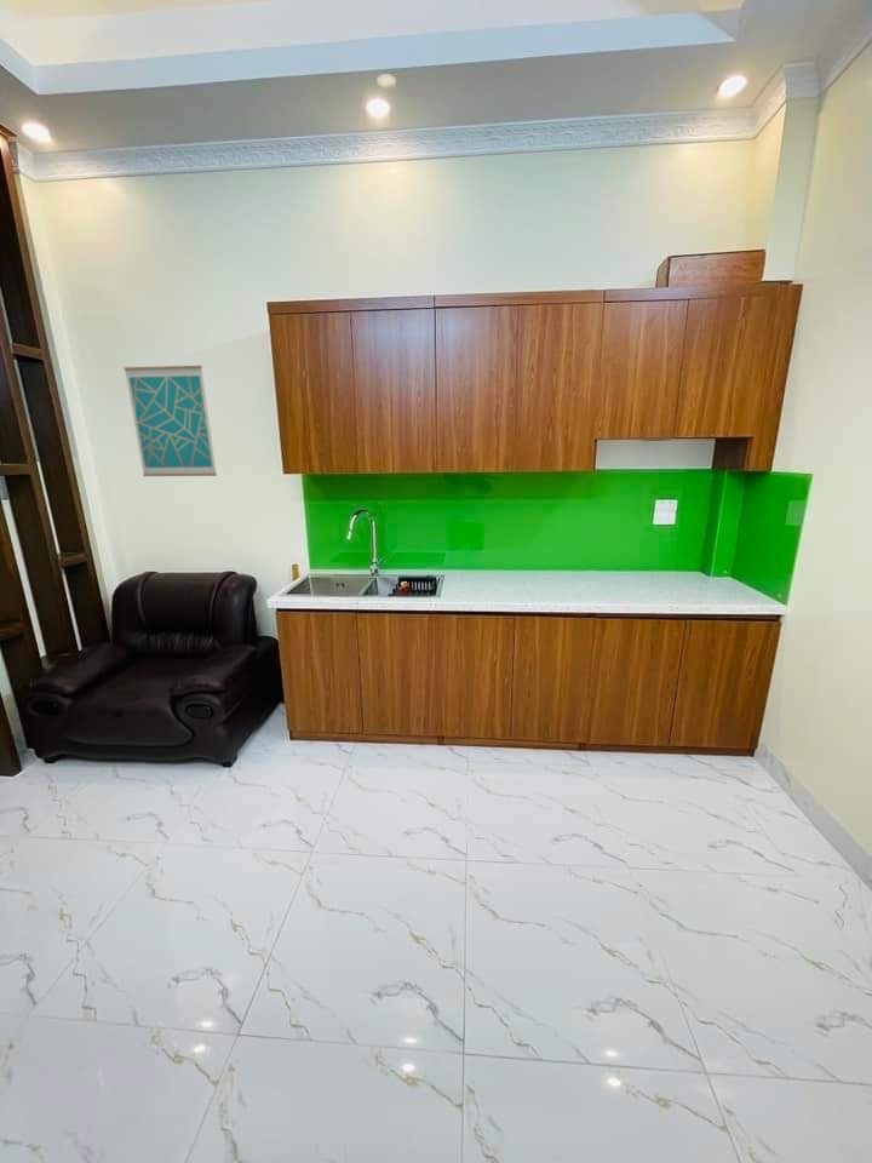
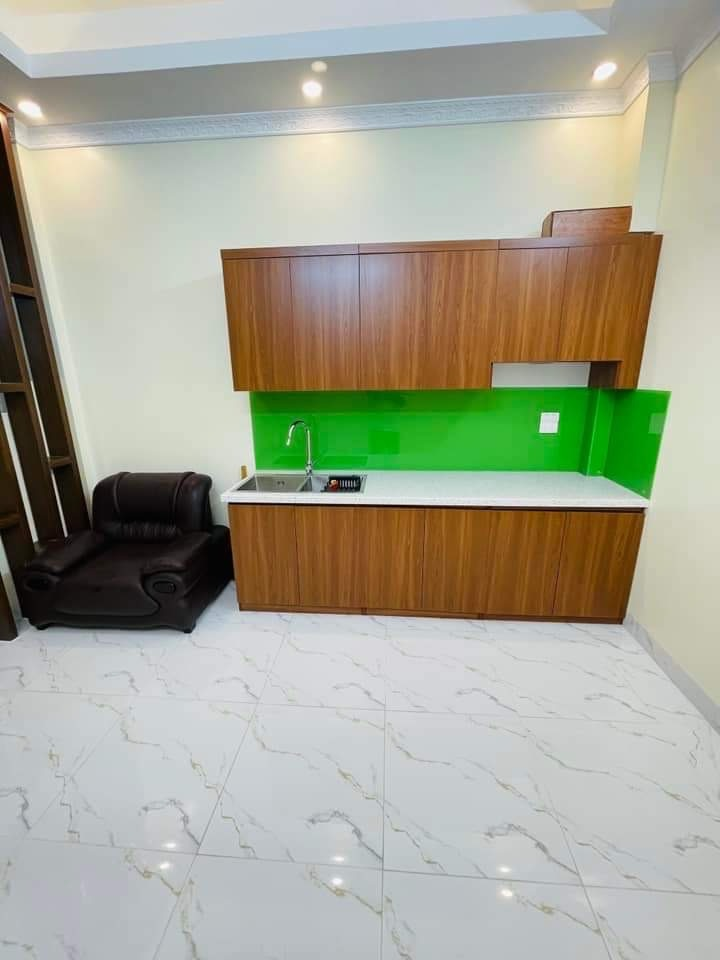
- wall art [122,365,218,477]
